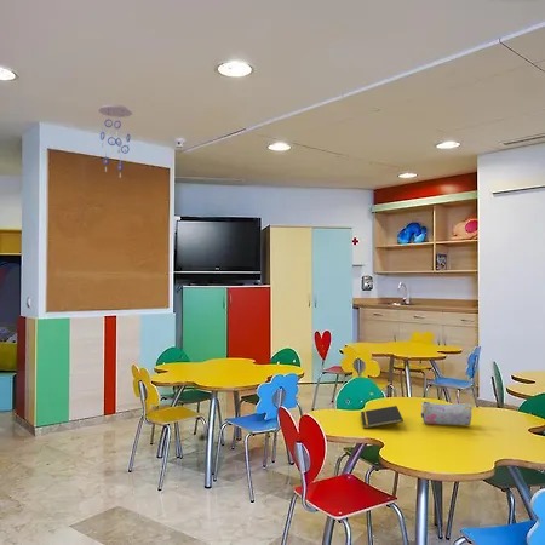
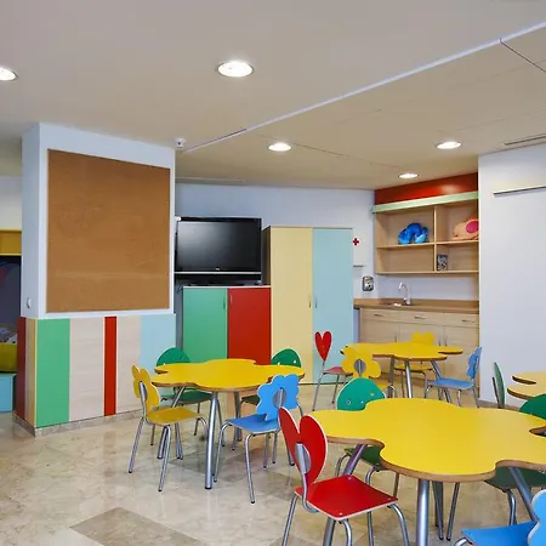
- pencil case [420,401,474,426]
- notepad [360,405,405,430]
- ceiling mobile [98,103,133,179]
